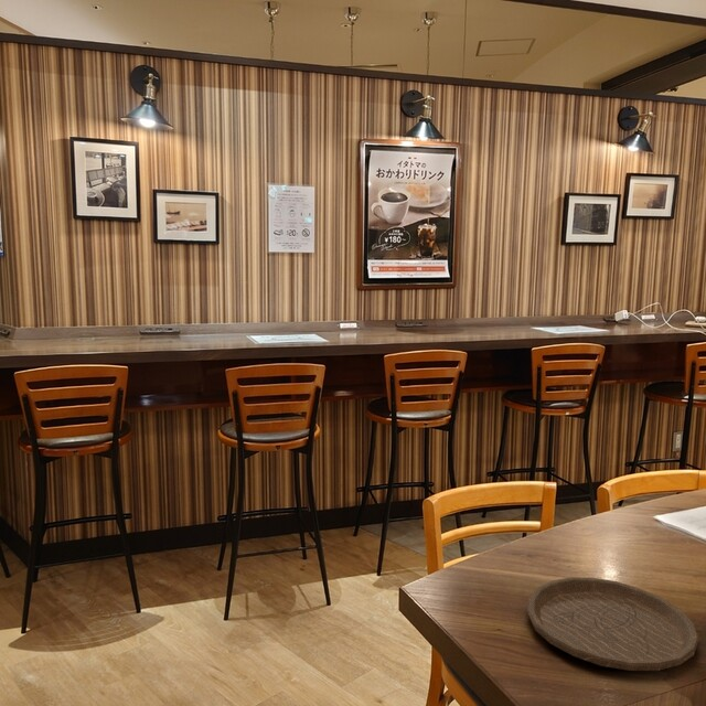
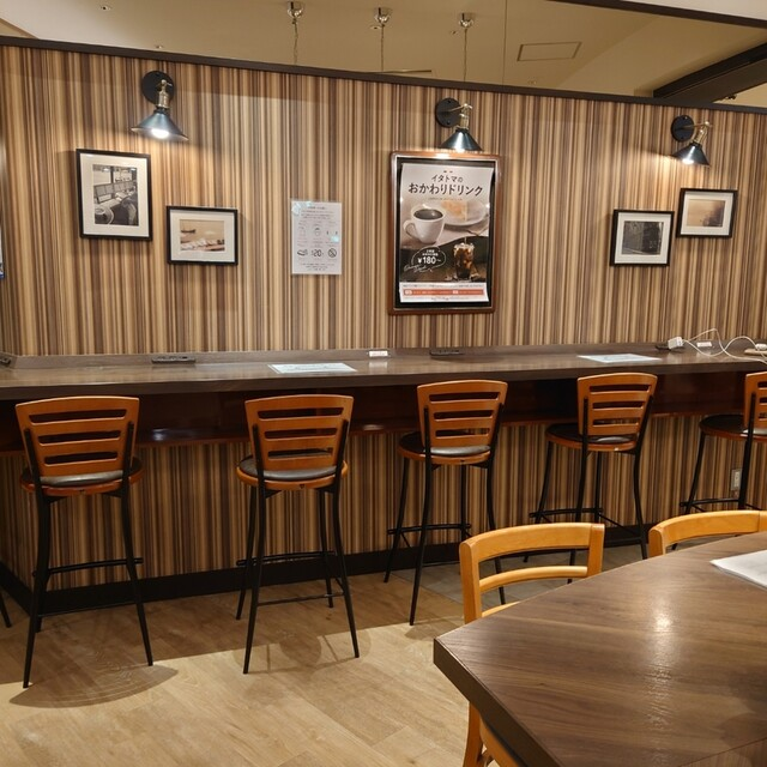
- plate [526,576,700,672]
